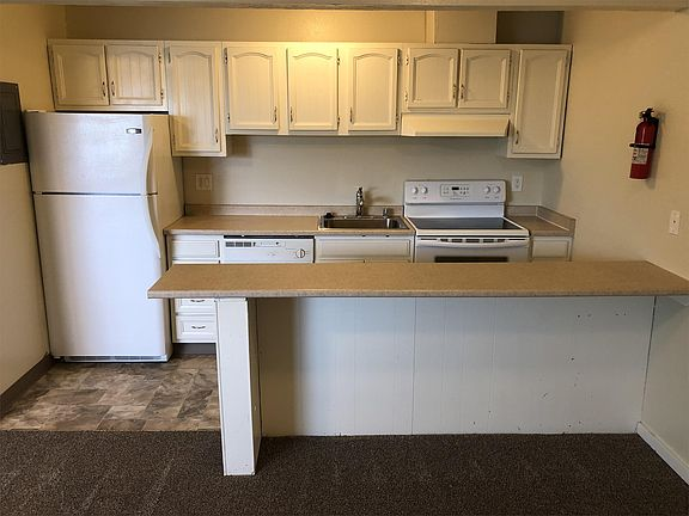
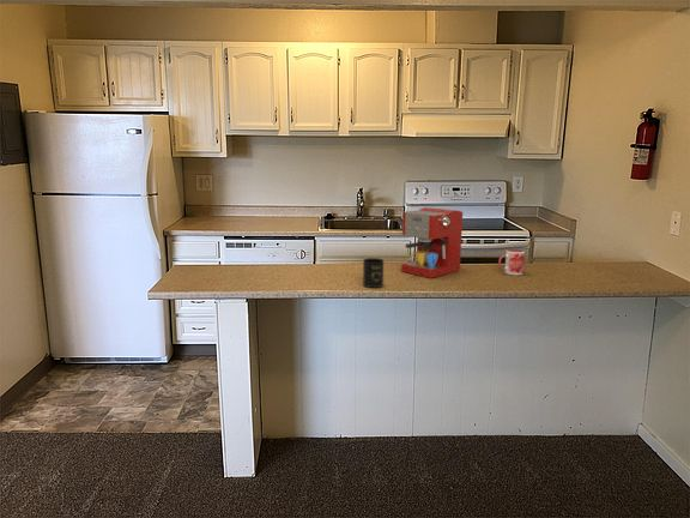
+ mug [362,257,385,289]
+ mug [497,248,526,276]
+ coffee maker [400,206,464,279]
